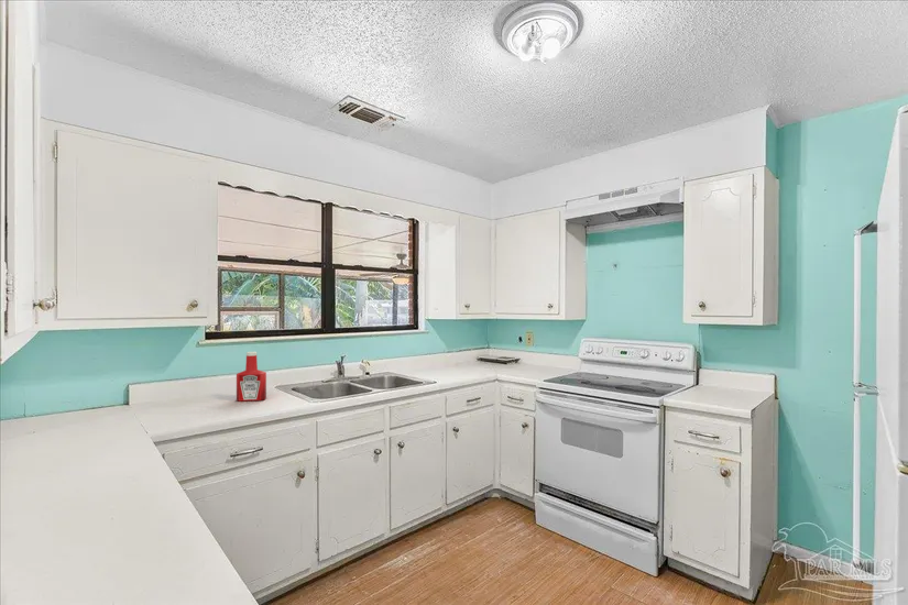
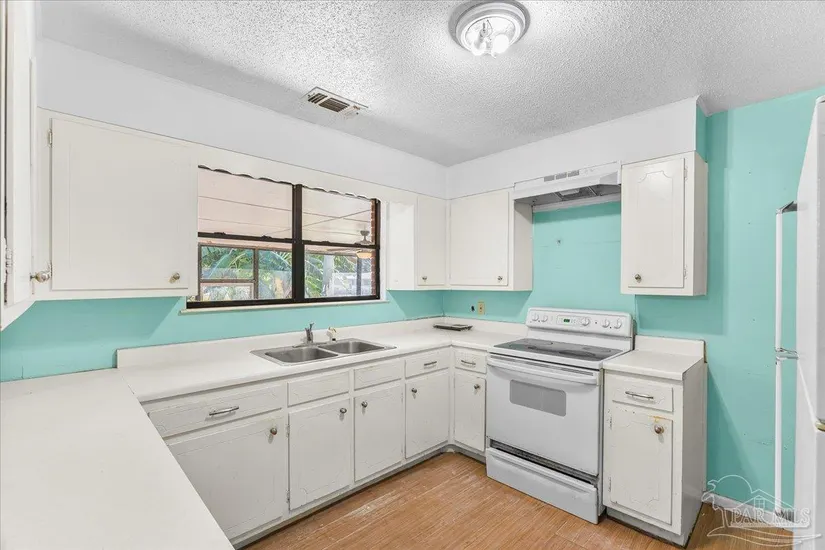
- soap bottle [236,351,267,403]
